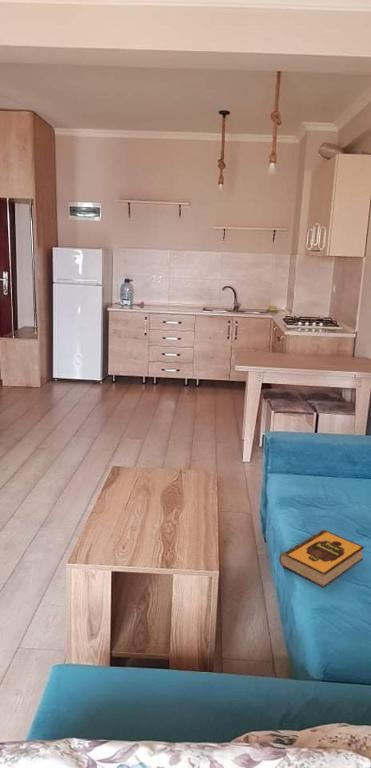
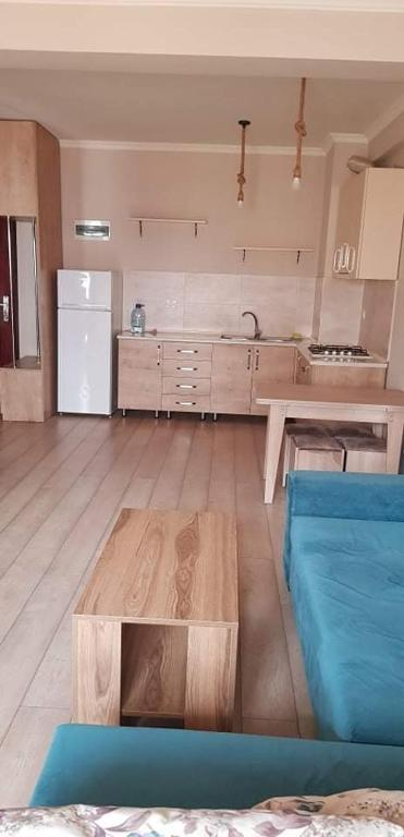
- hardback book [278,529,366,589]
